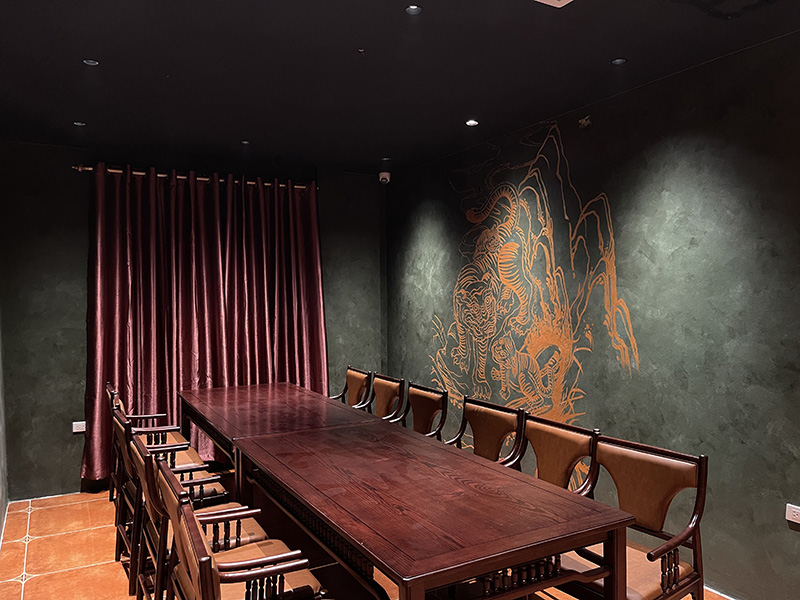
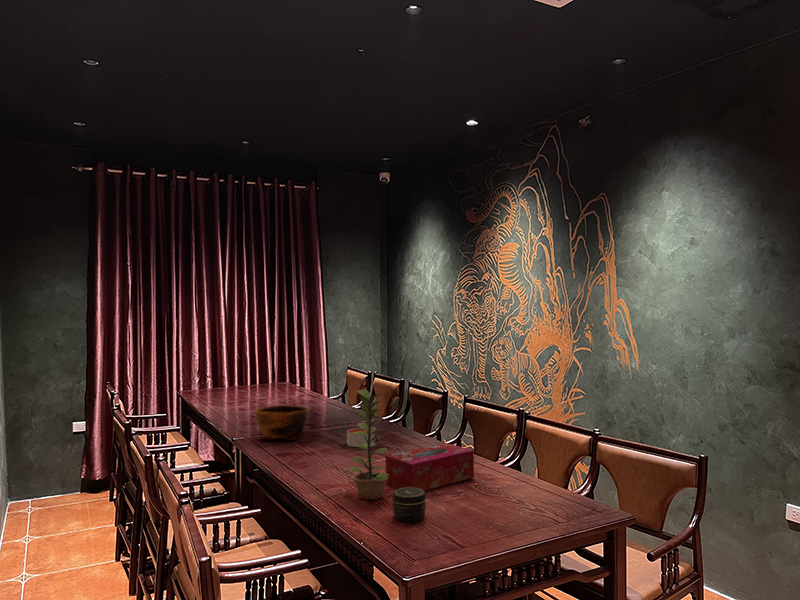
+ plant [348,389,390,501]
+ candle [346,427,375,448]
+ jar [392,487,427,523]
+ tissue box [384,442,475,491]
+ bowl [254,404,311,441]
